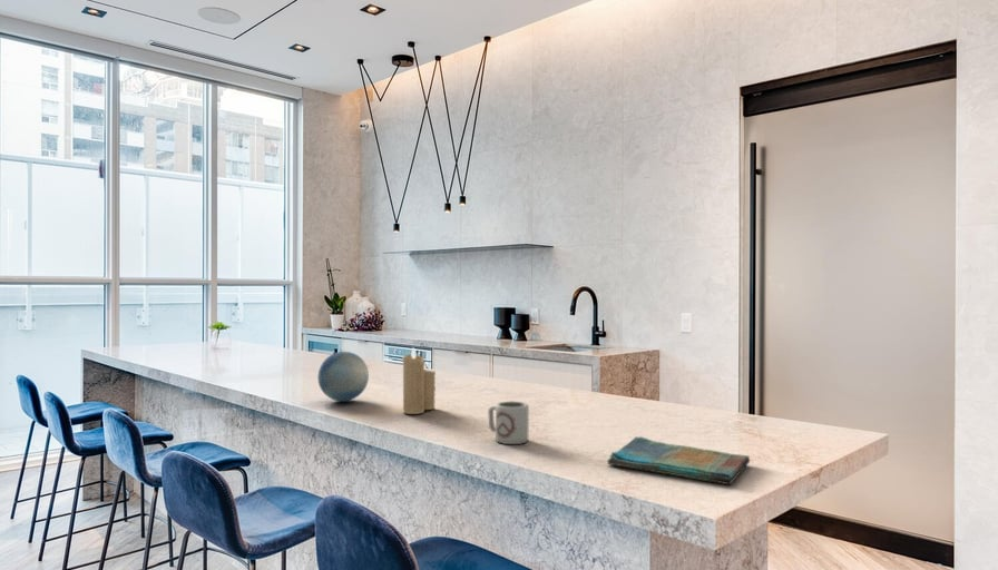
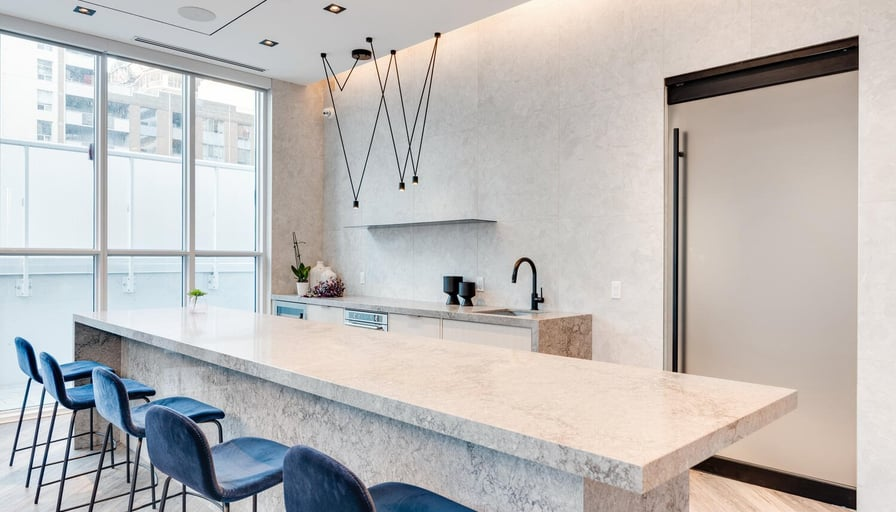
- decorative ball [316,351,370,403]
- candle [401,346,437,415]
- cup [487,400,530,445]
- dish towel [606,435,751,485]
